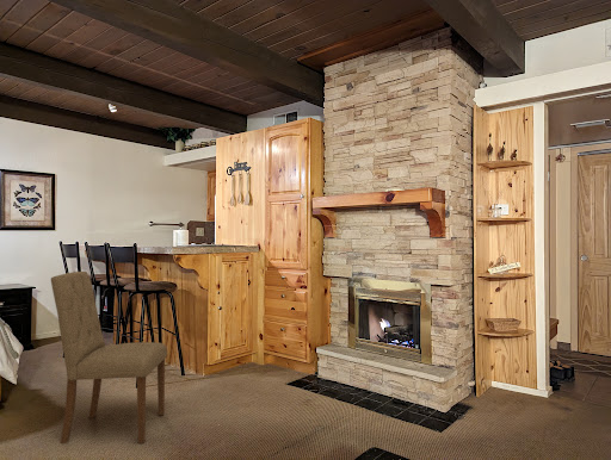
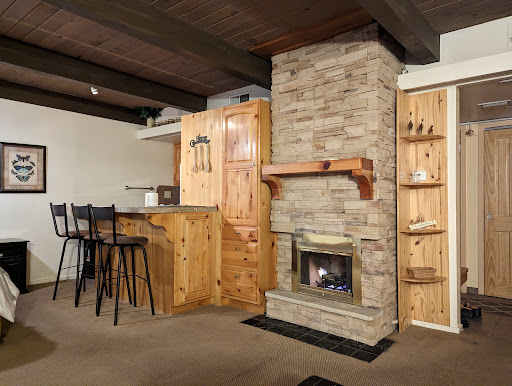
- dining chair [50,271,168,445]
